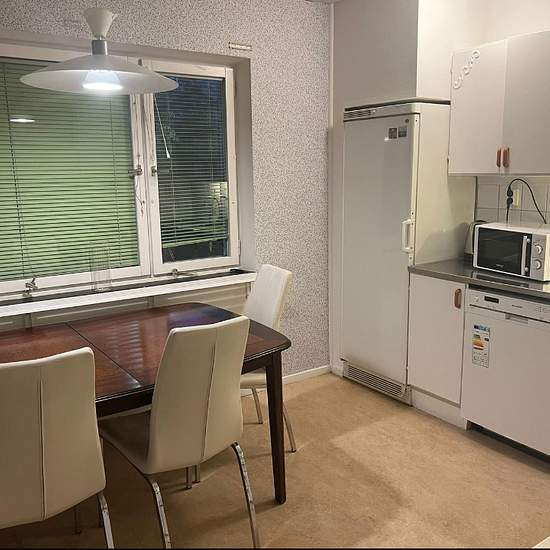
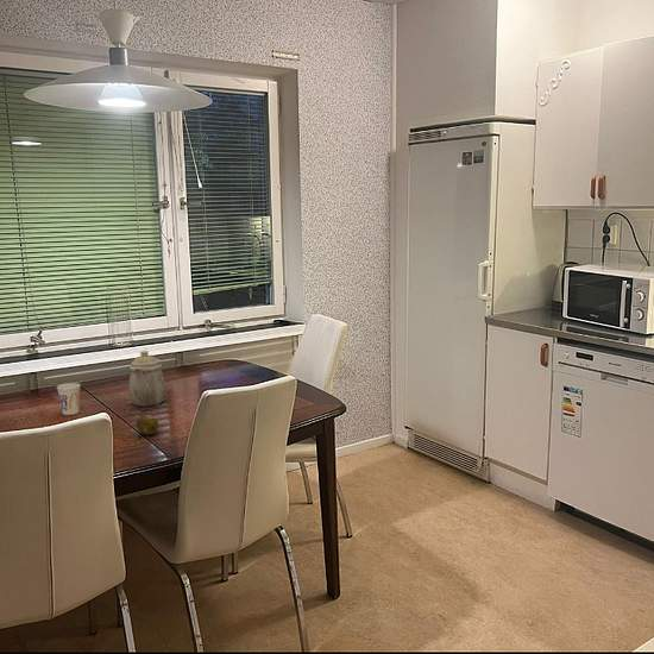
+ cup [56,382,82,416]
+ teapot [127,350,166,408]
+ fruit [136,414,159,436]
